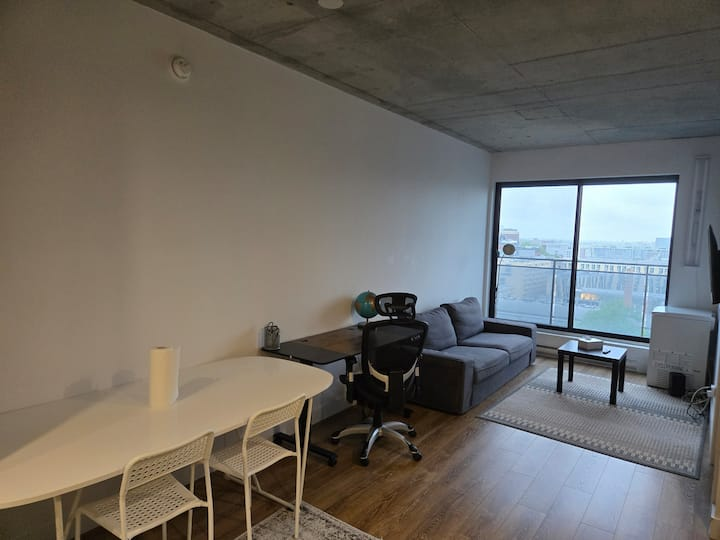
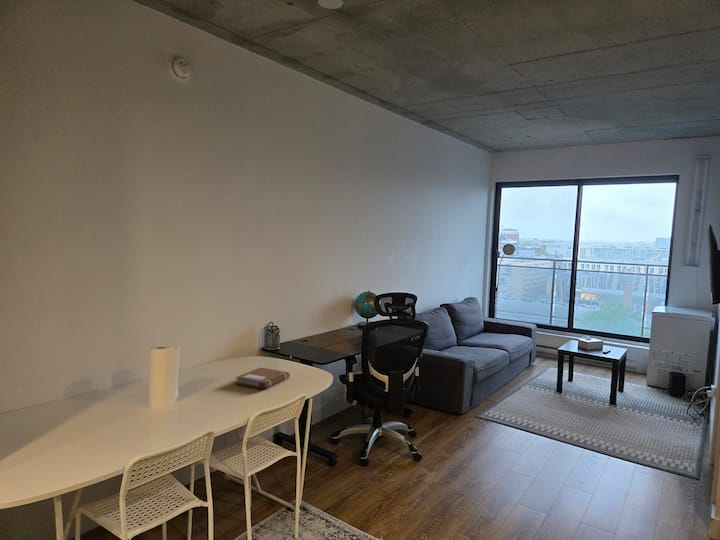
+ notebook [234,366,291,390]
